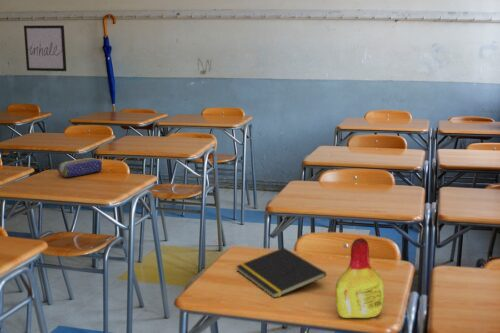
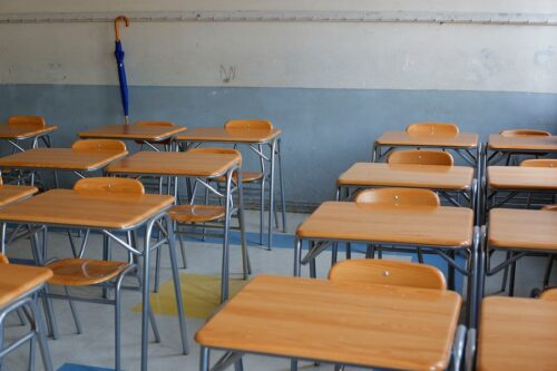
- pencil case [57,157,103,178]
- wall art [23,24,68,72]
- bottle [335,237,385,319]
- notepad [235,247,327,299]
